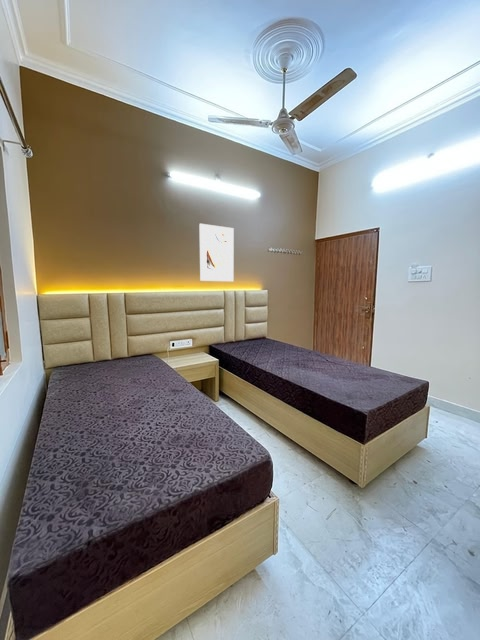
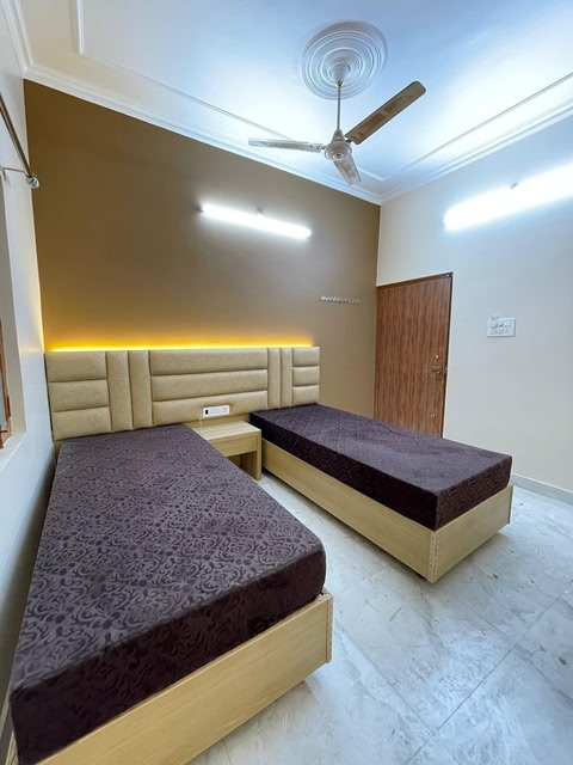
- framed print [199,223,235,282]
